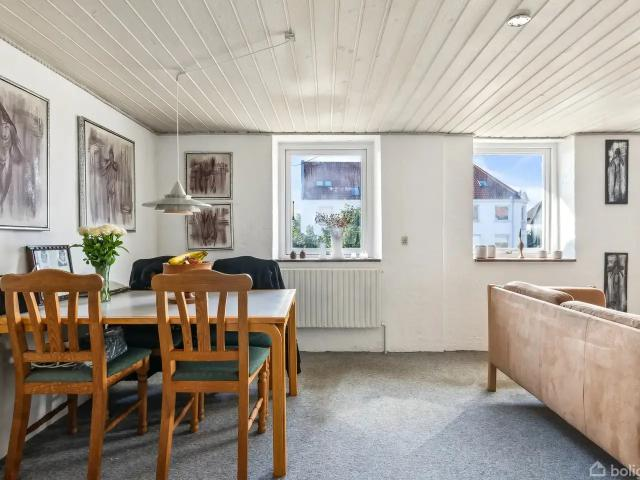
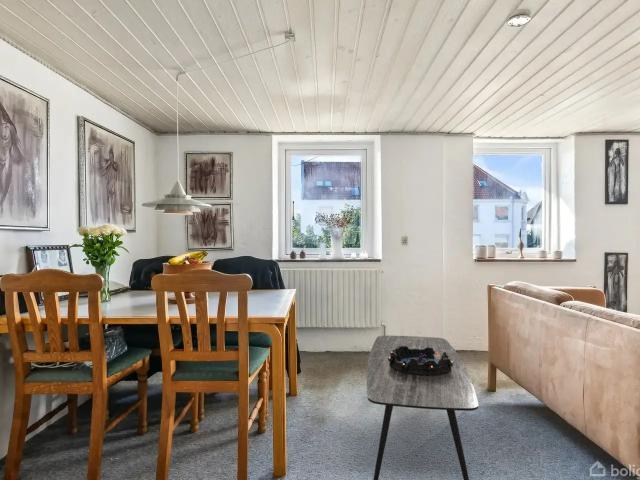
+ decorative bowl [388,345,453,376]
+ coffee table [366,335,479,480]
